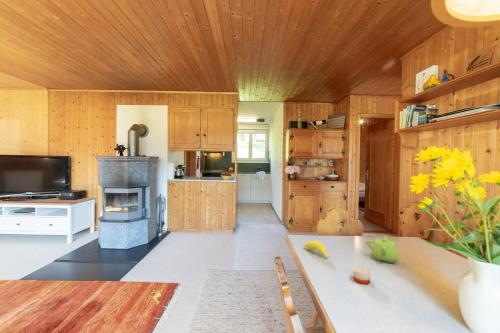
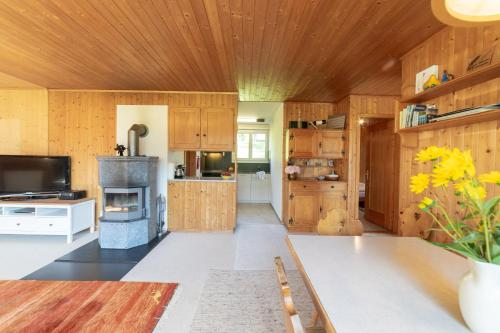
- teapot [365,235,399,264]
- candle [352,266,371,285]
- banana [304,240,329,260]
